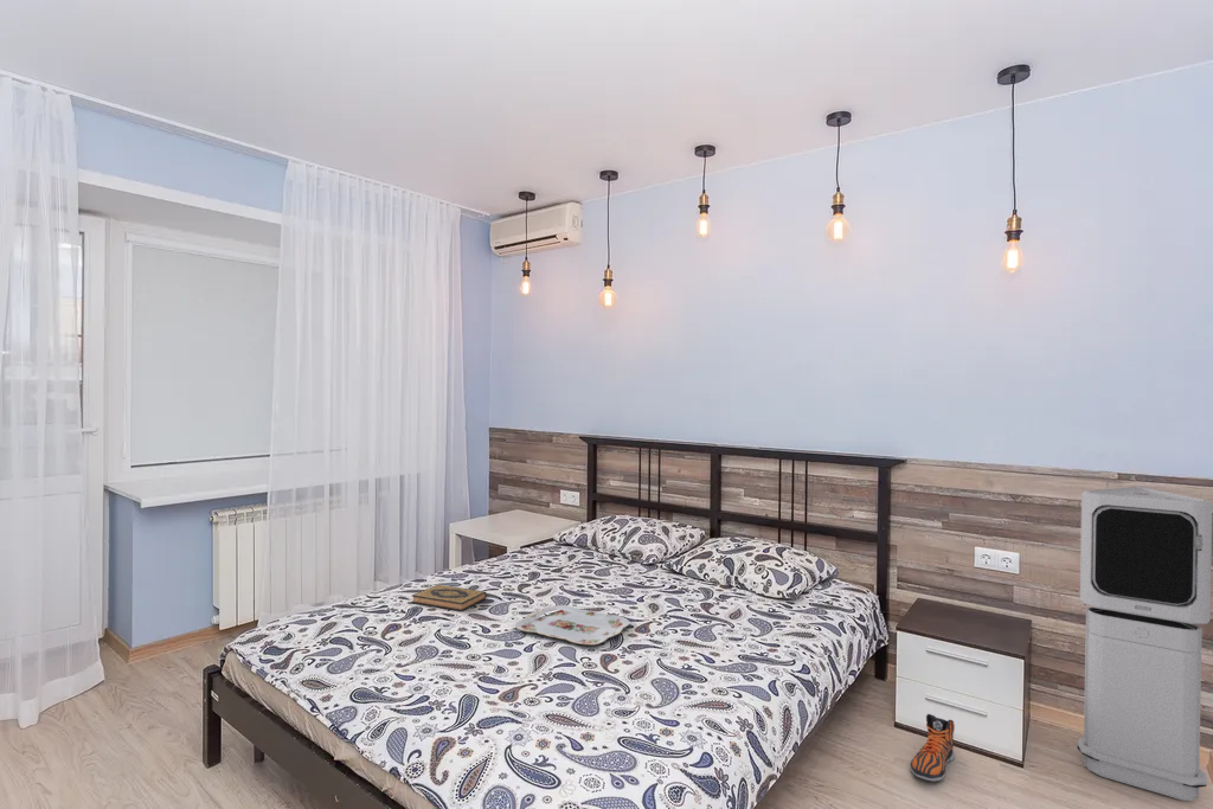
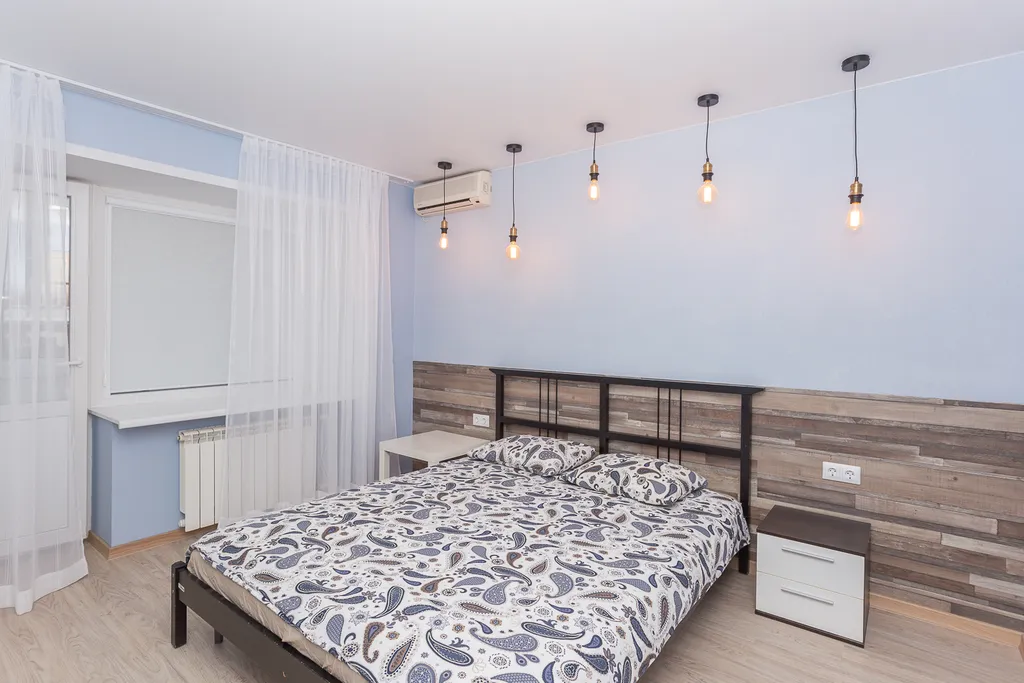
- serving tray [514,604,630,646]
- air purifier [1076,486,1213,802]
- hardback book [410,584,488,612]
- sneaker [909,713,956,783]
